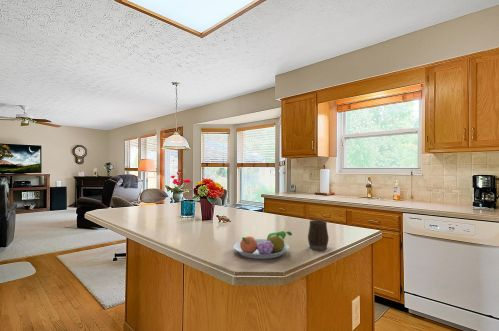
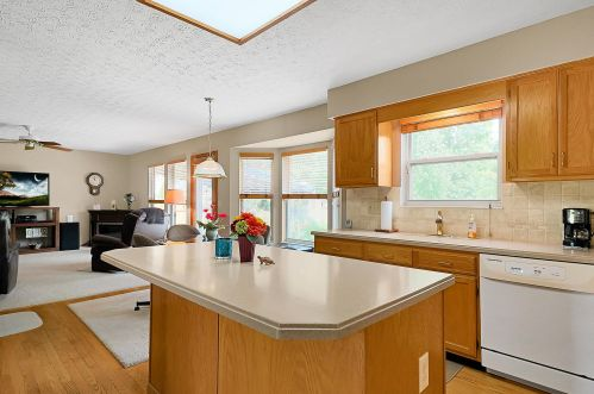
- fruit bowl [233,230,293,260]
- mug [307,219,330,251]
